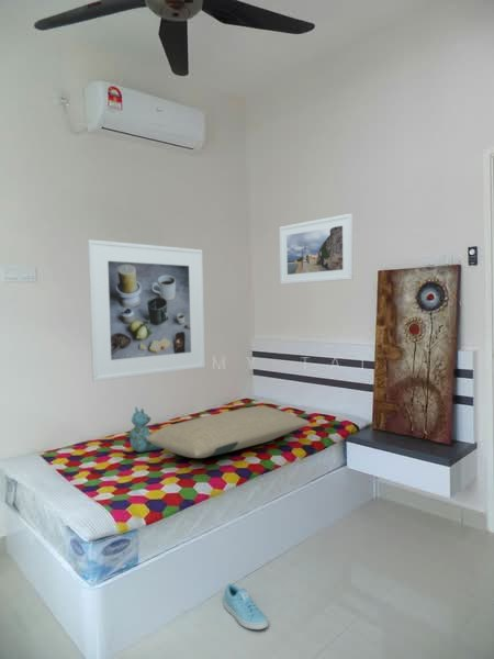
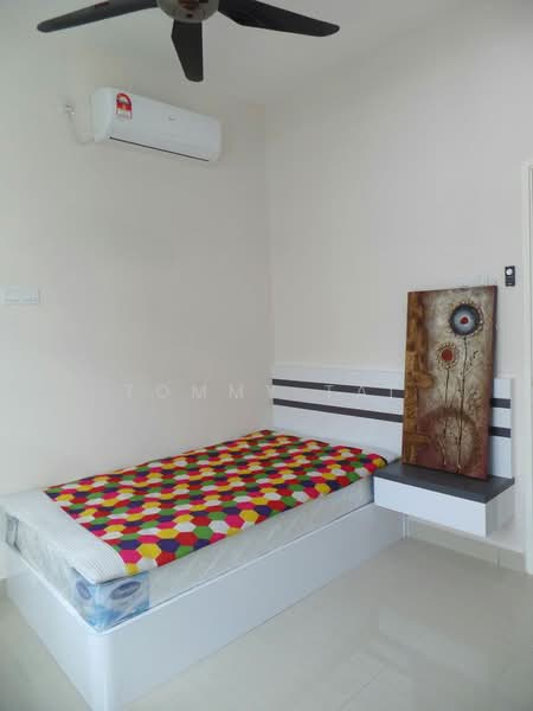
- sneaker [223,582,269,630]
- stuffed bear [128,406,162,454]
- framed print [278,213,355,286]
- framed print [87,238,206,382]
- pillow [147,405,311,459]
